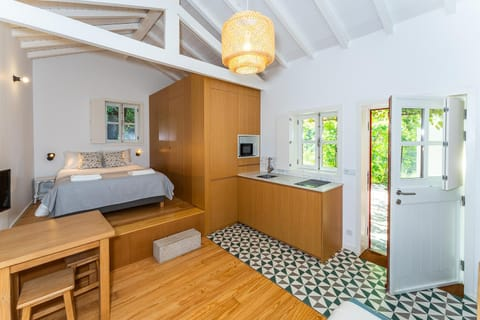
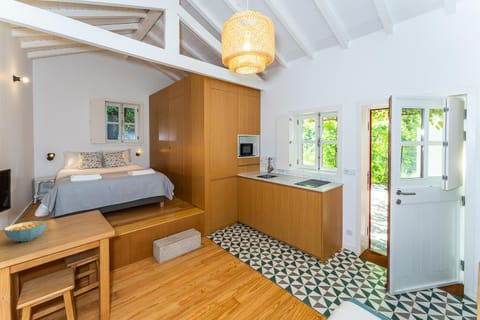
+ cereal bowl [3,220,47,243]
